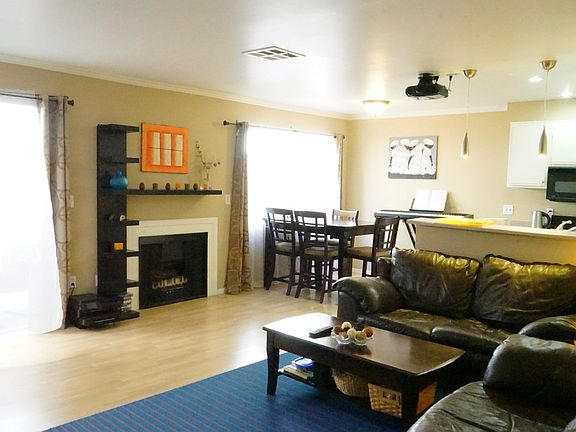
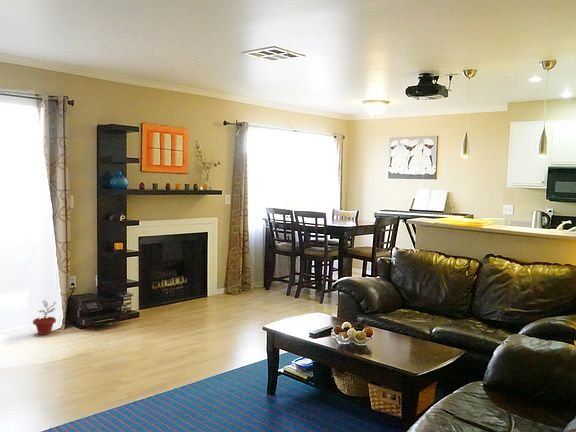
+ potted plant [32,299,57,336]
